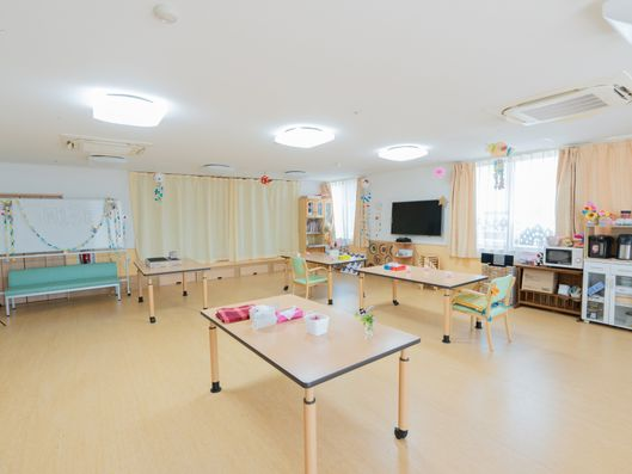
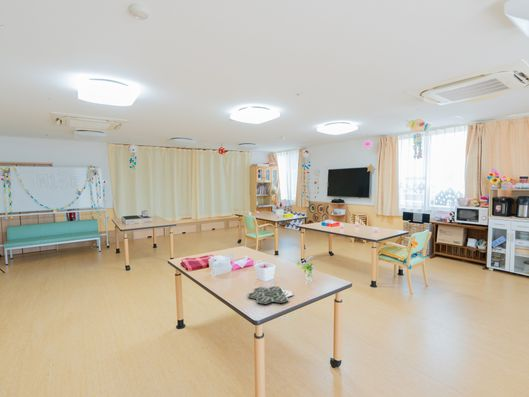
+ board game [247,285,294,305]
